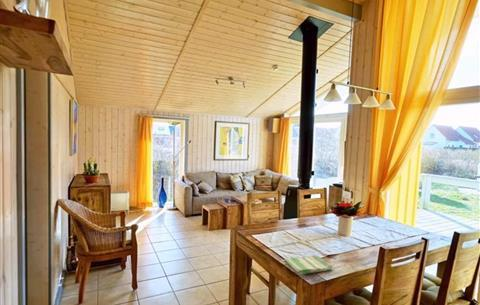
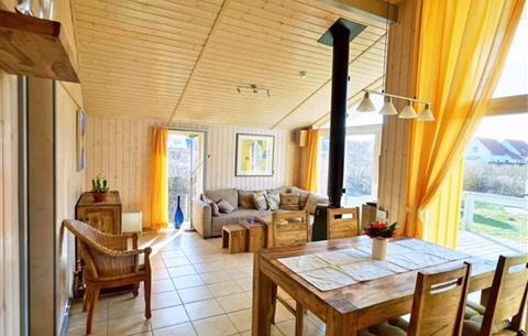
- dish towel [283,254,334,276]
